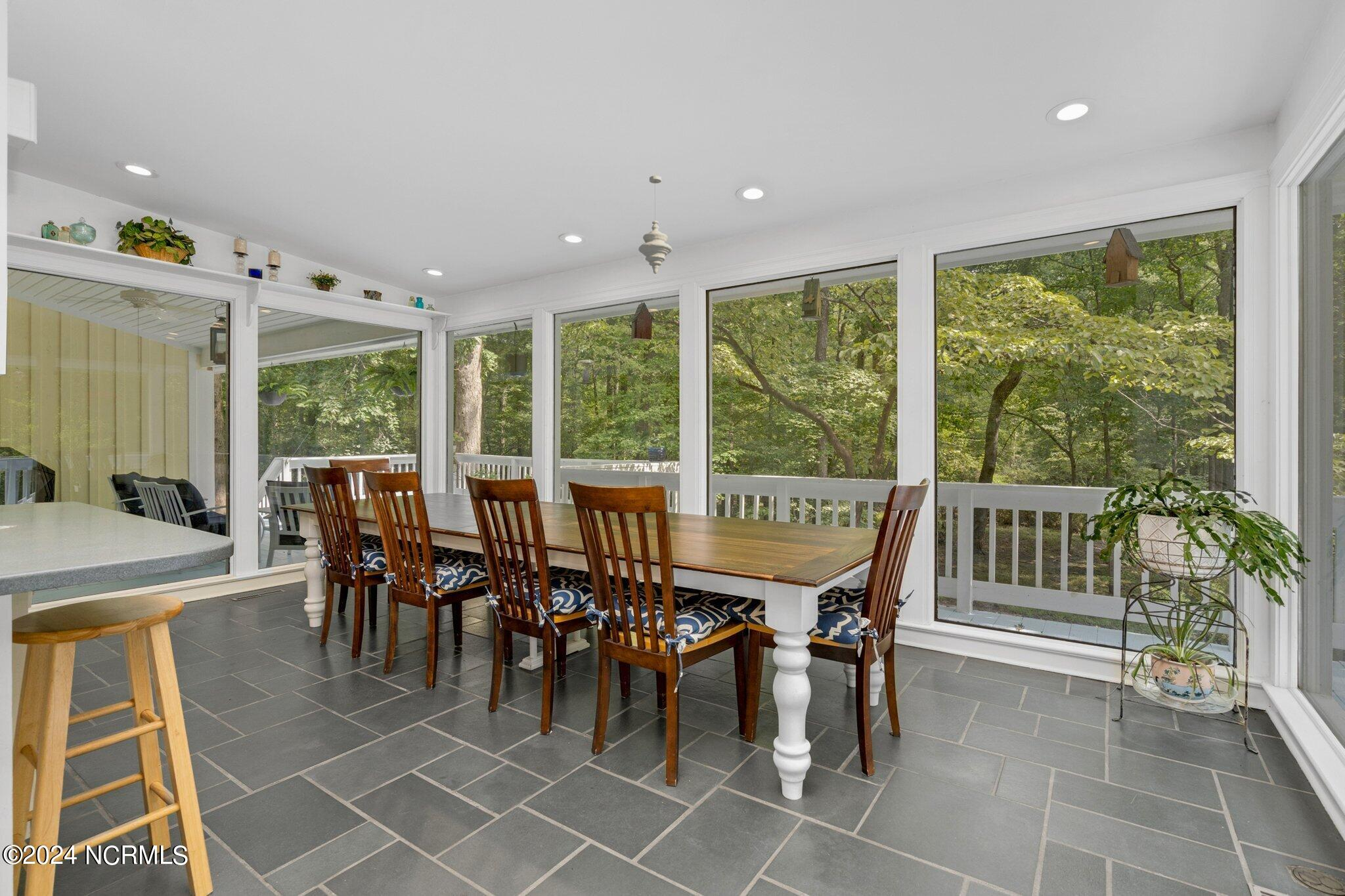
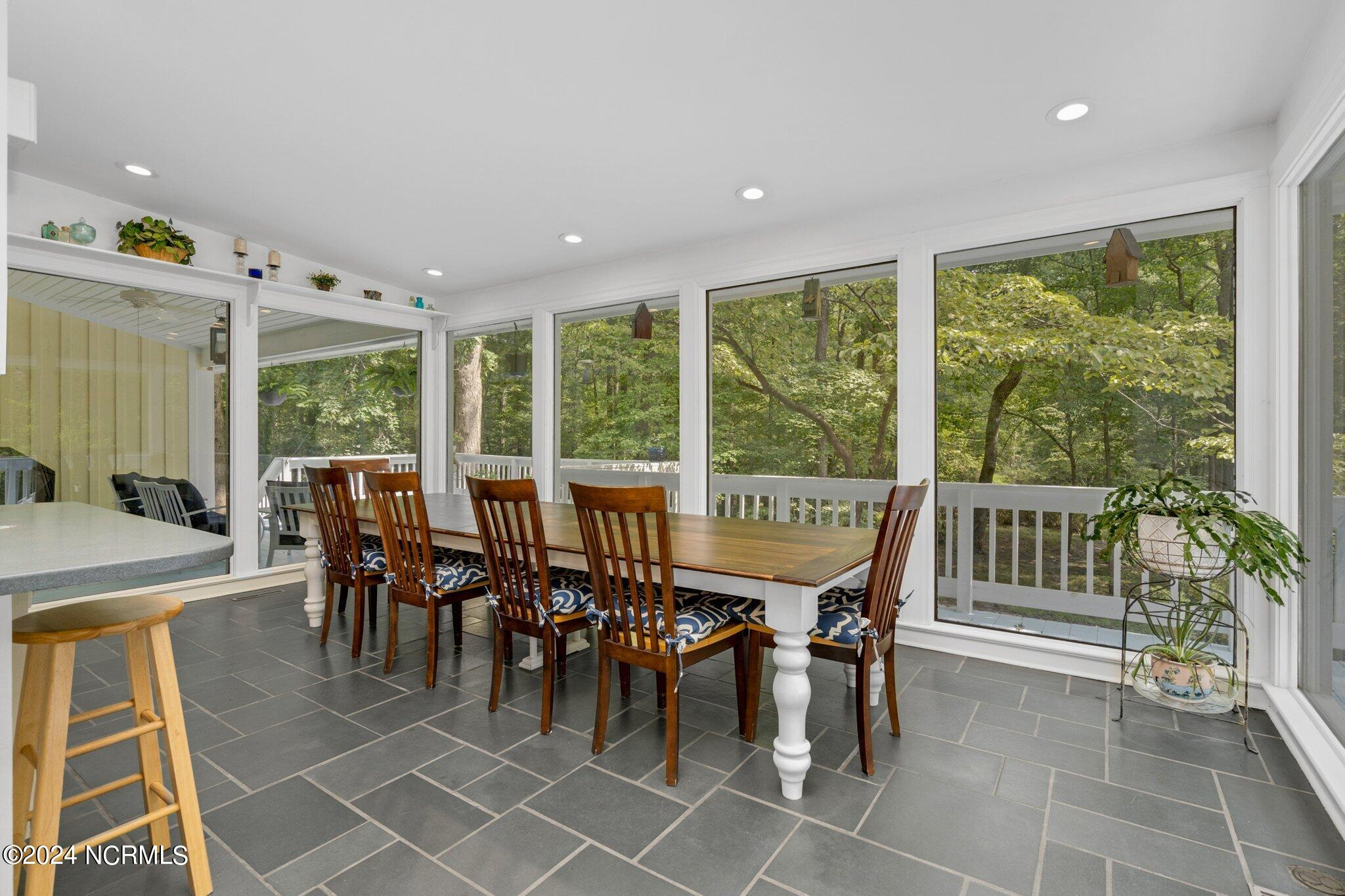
- pendant light [638,175,672,274]
